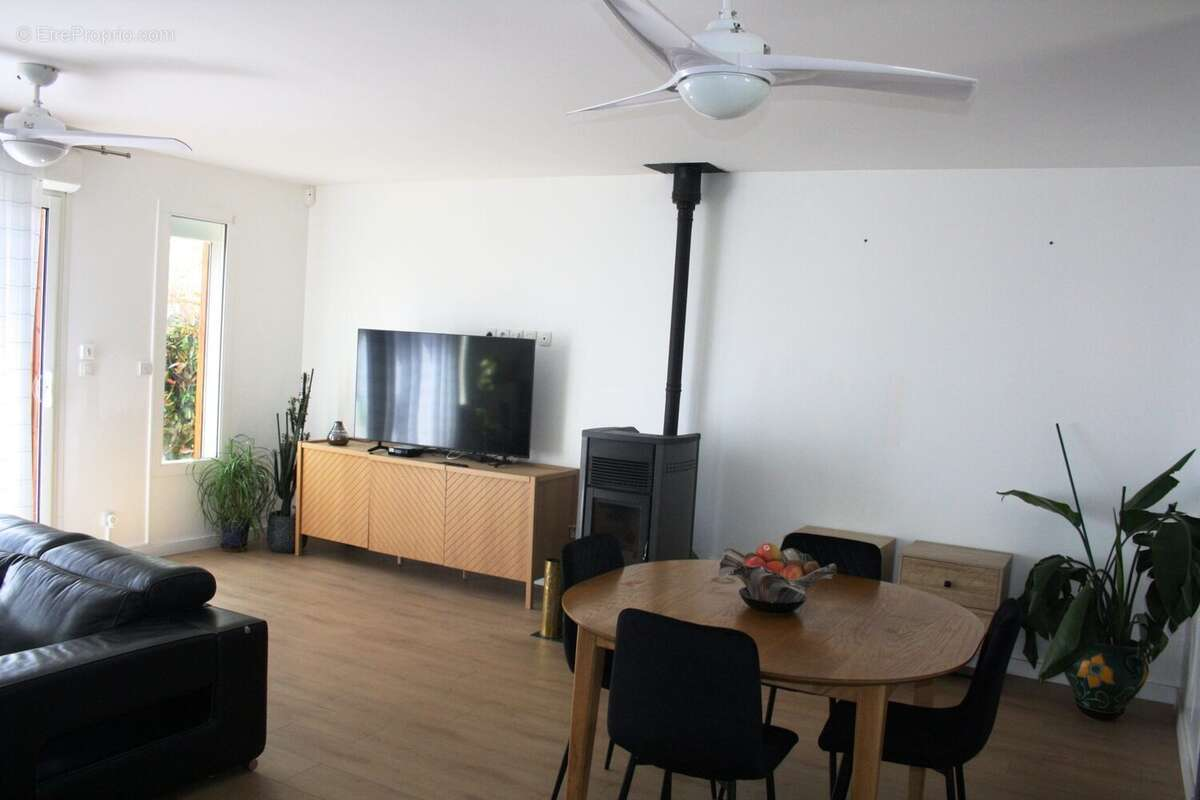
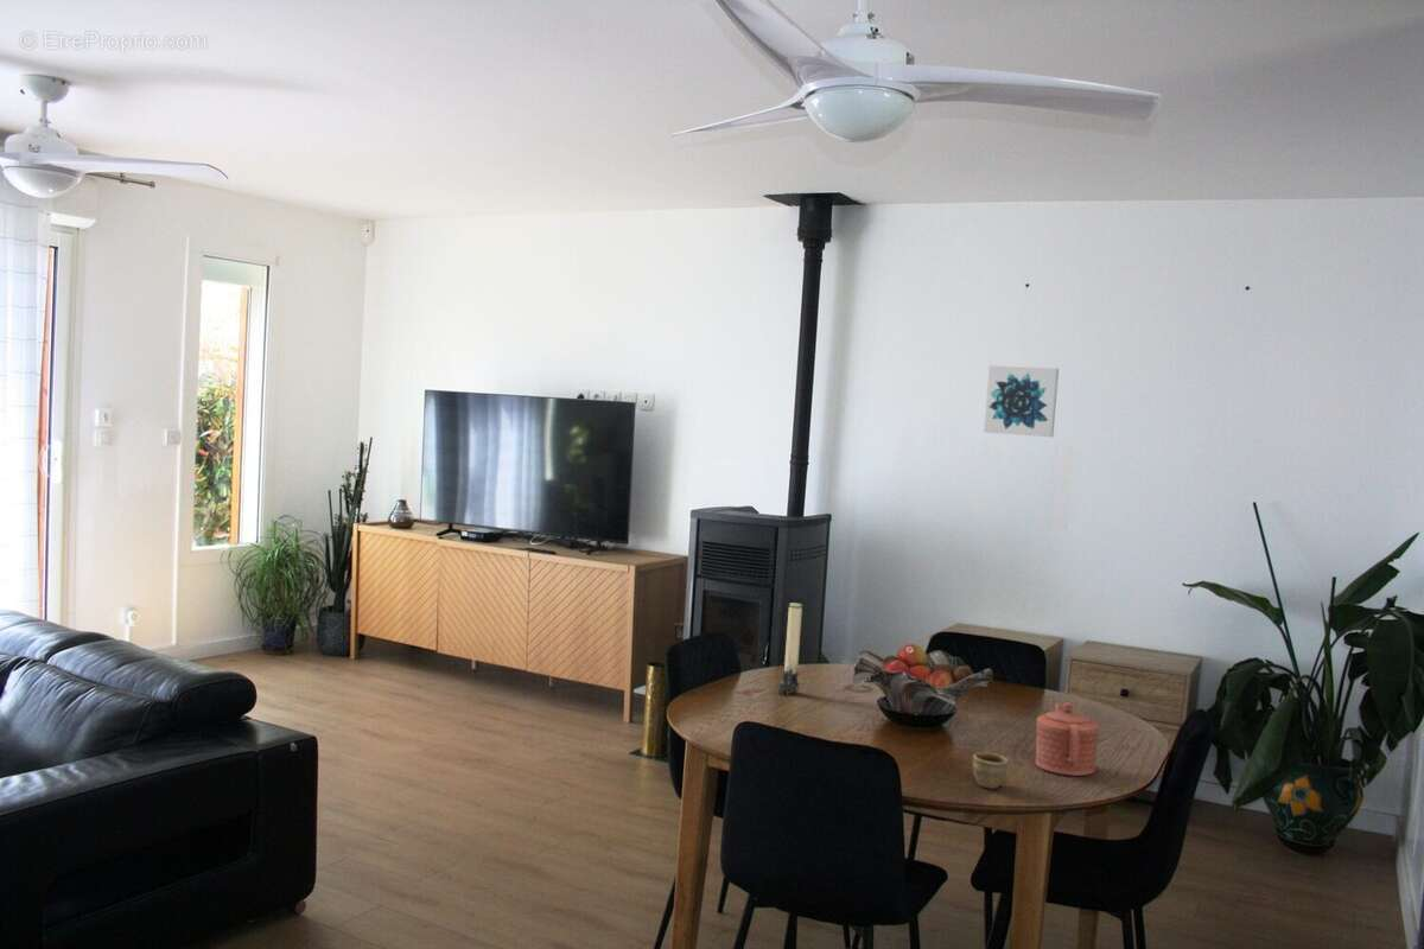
+ teapot [1035,701,1100,777]
+ wall art [983,364,1060,438]
+ cup [972,751,1010,790]
+ candle [777,603,803,695]
